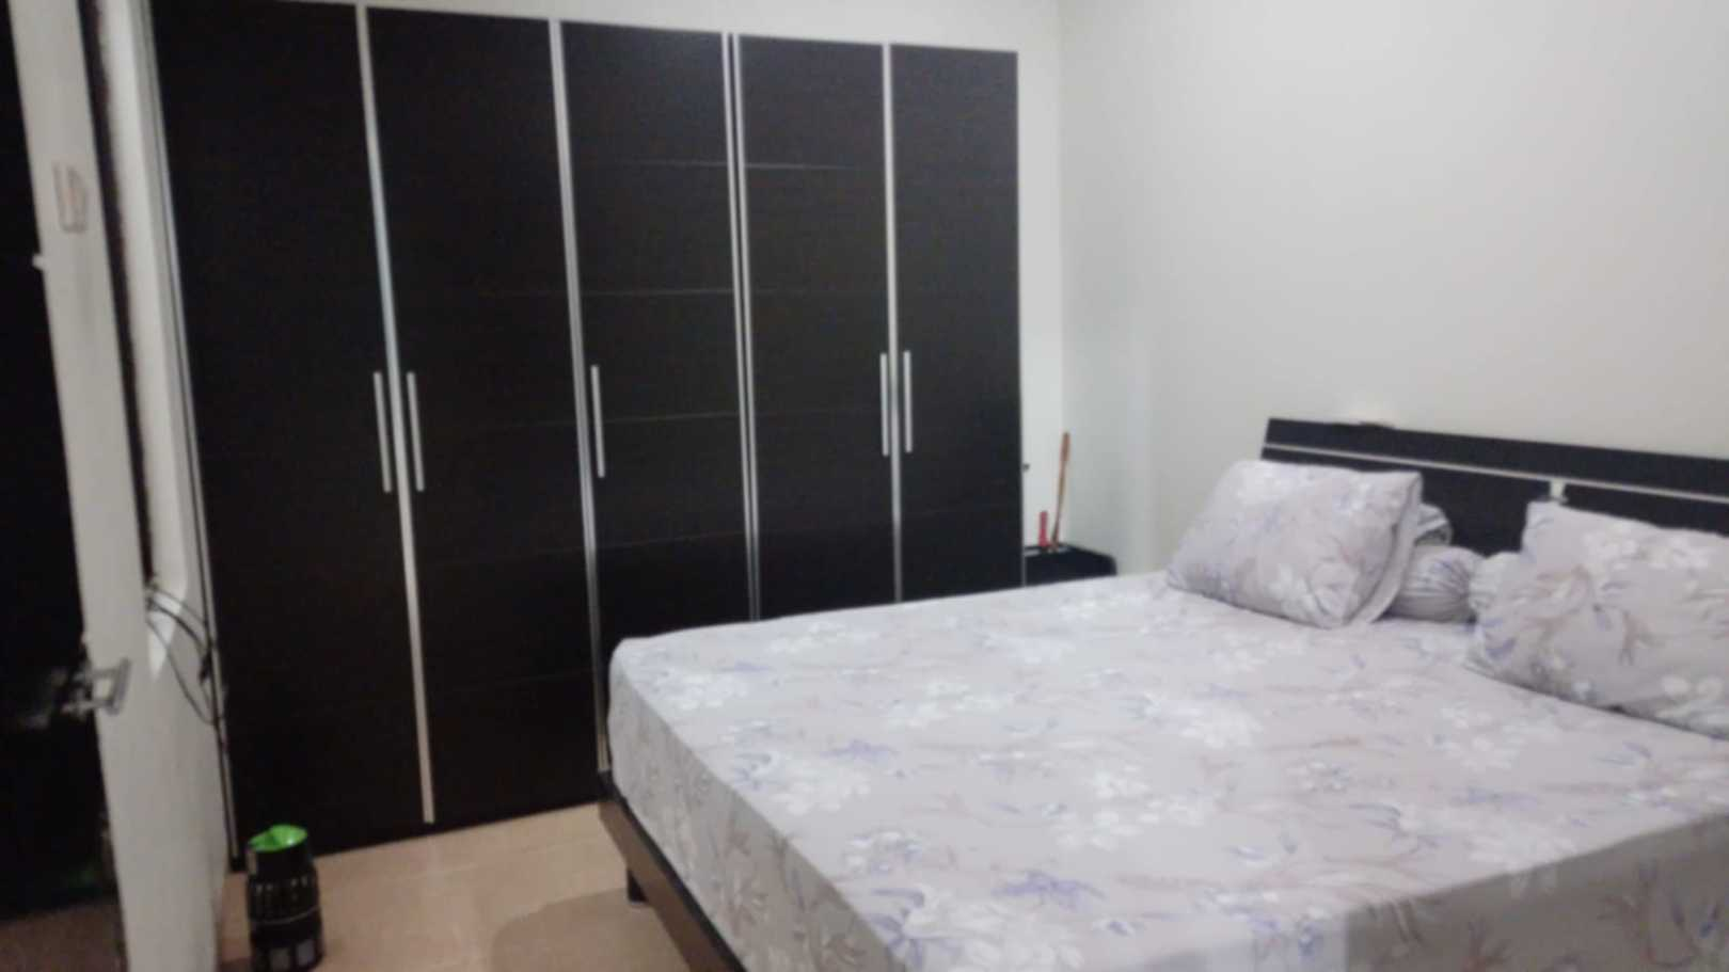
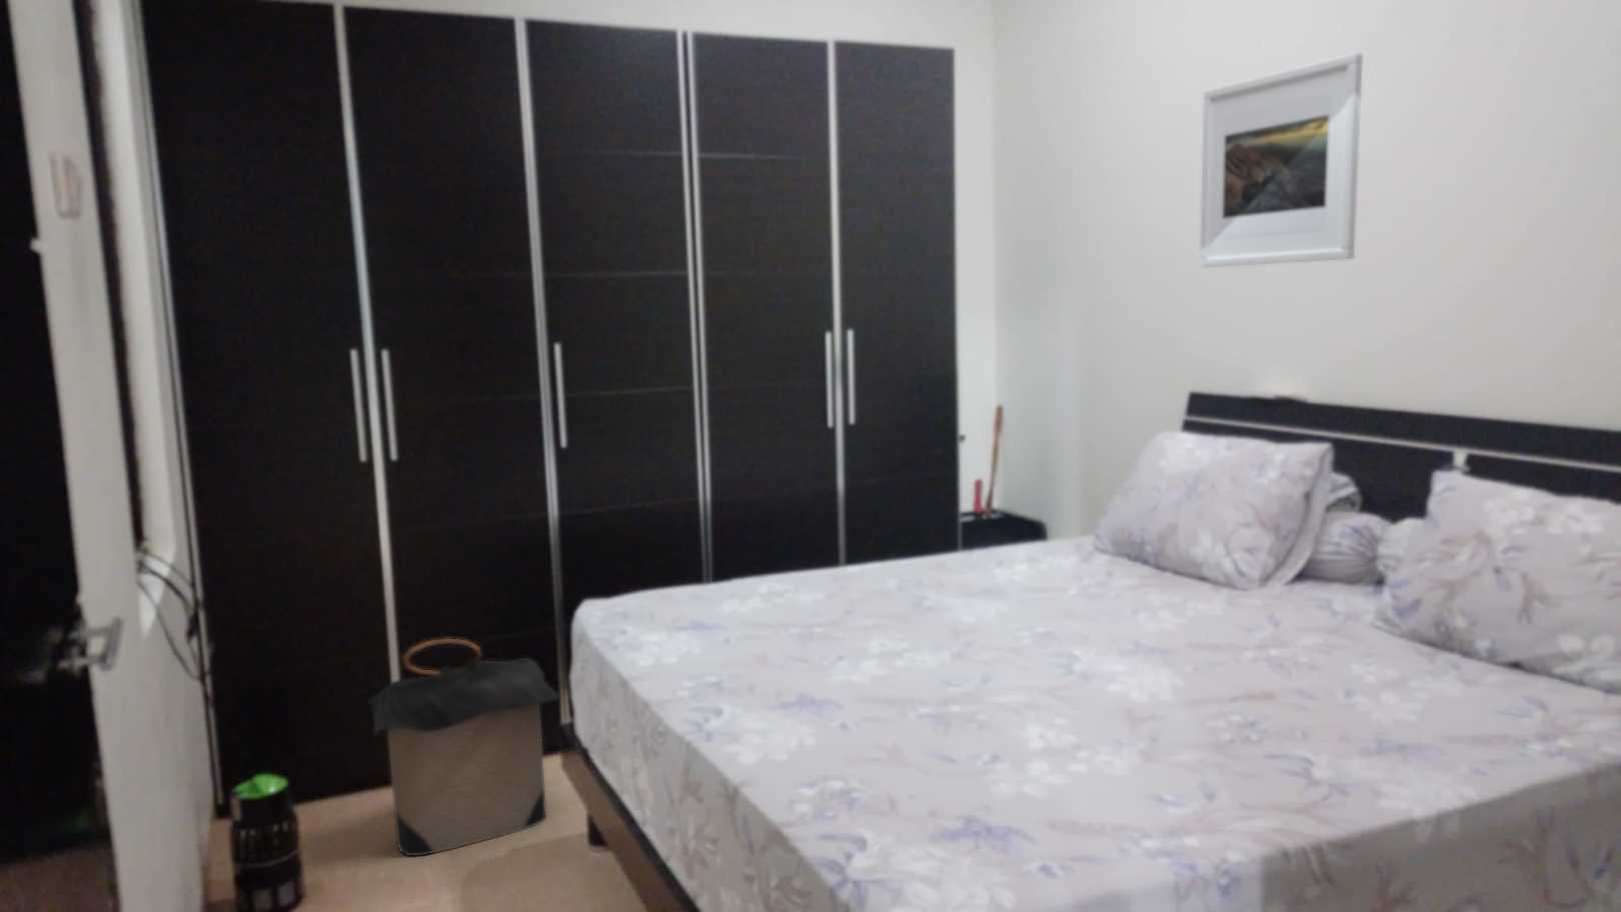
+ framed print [1199,52,1364,268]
+ laundry hamper [367,638,562,857]
